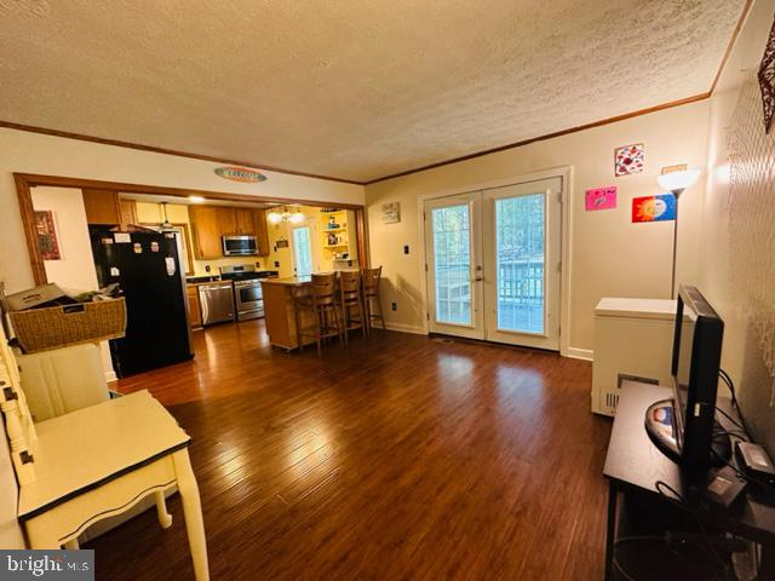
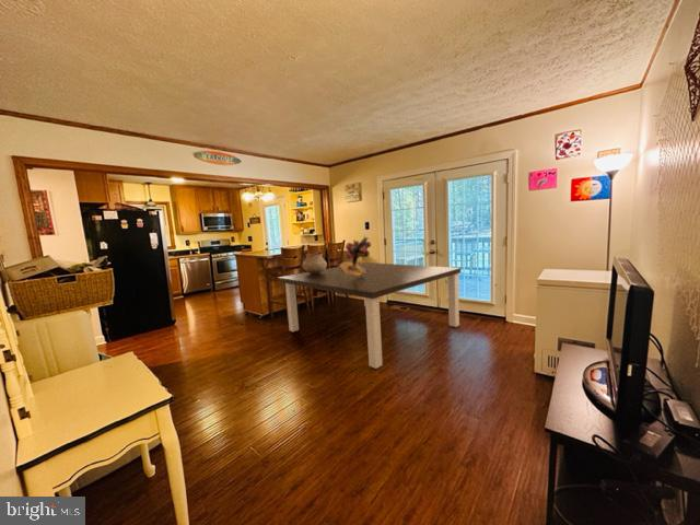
+ bouquet [336,235,372,278]
+ dining table [277,261,462,370]
+ ceramic pot [302,253,328,273]
